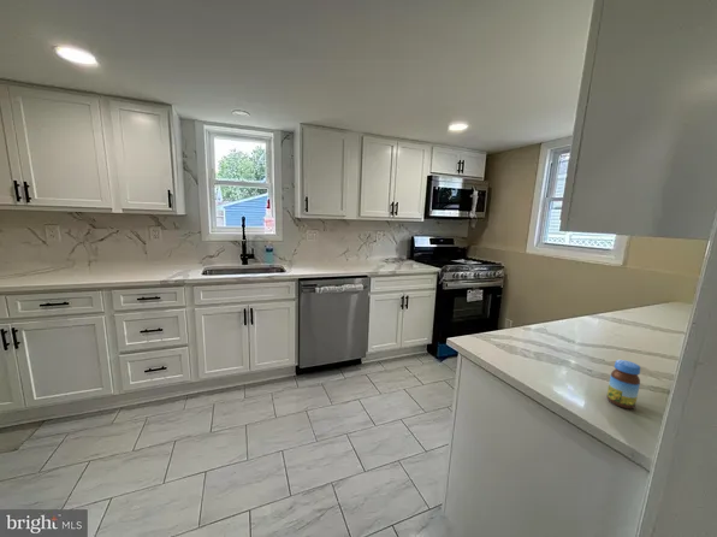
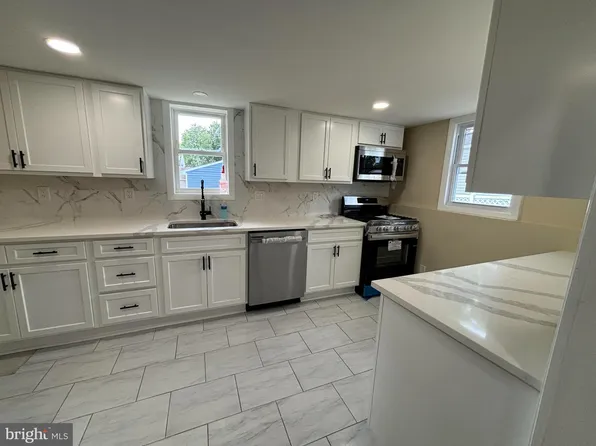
- jar [605,359,641,409]
